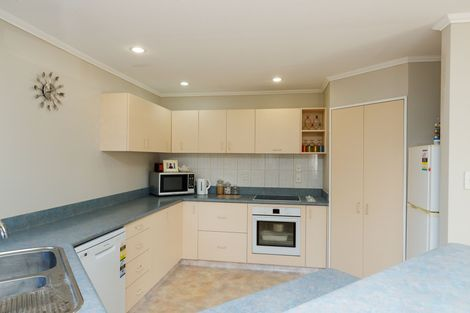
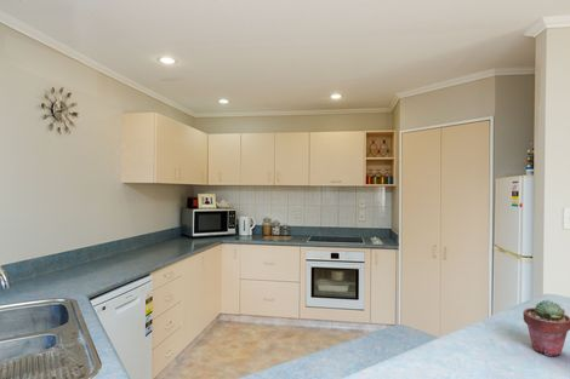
+ potted succulent [521,299,570,357]
